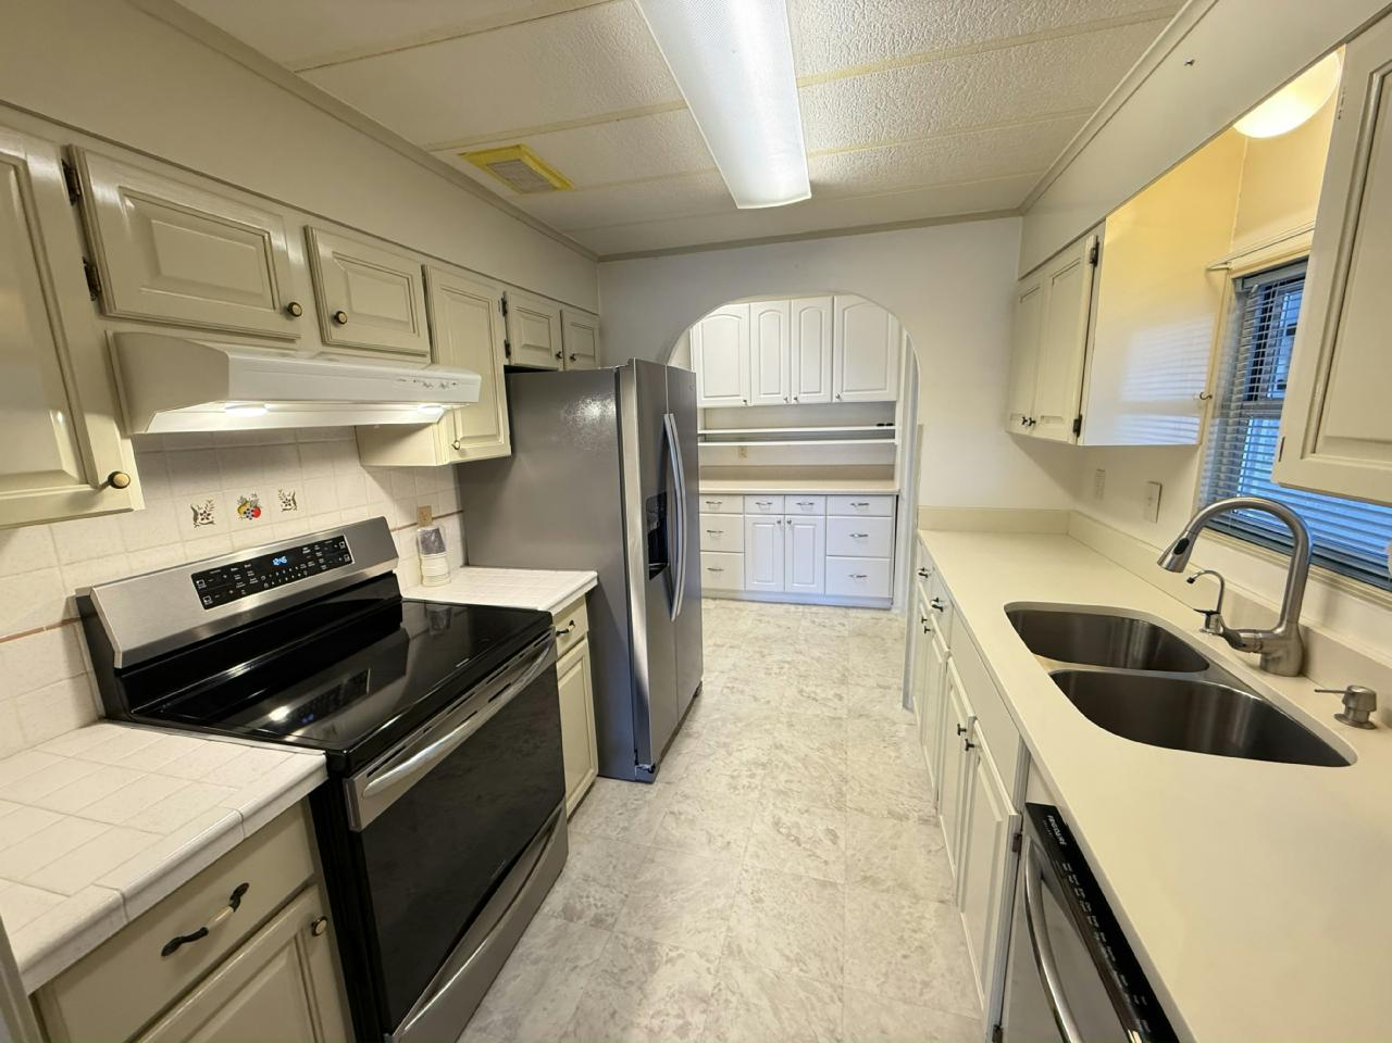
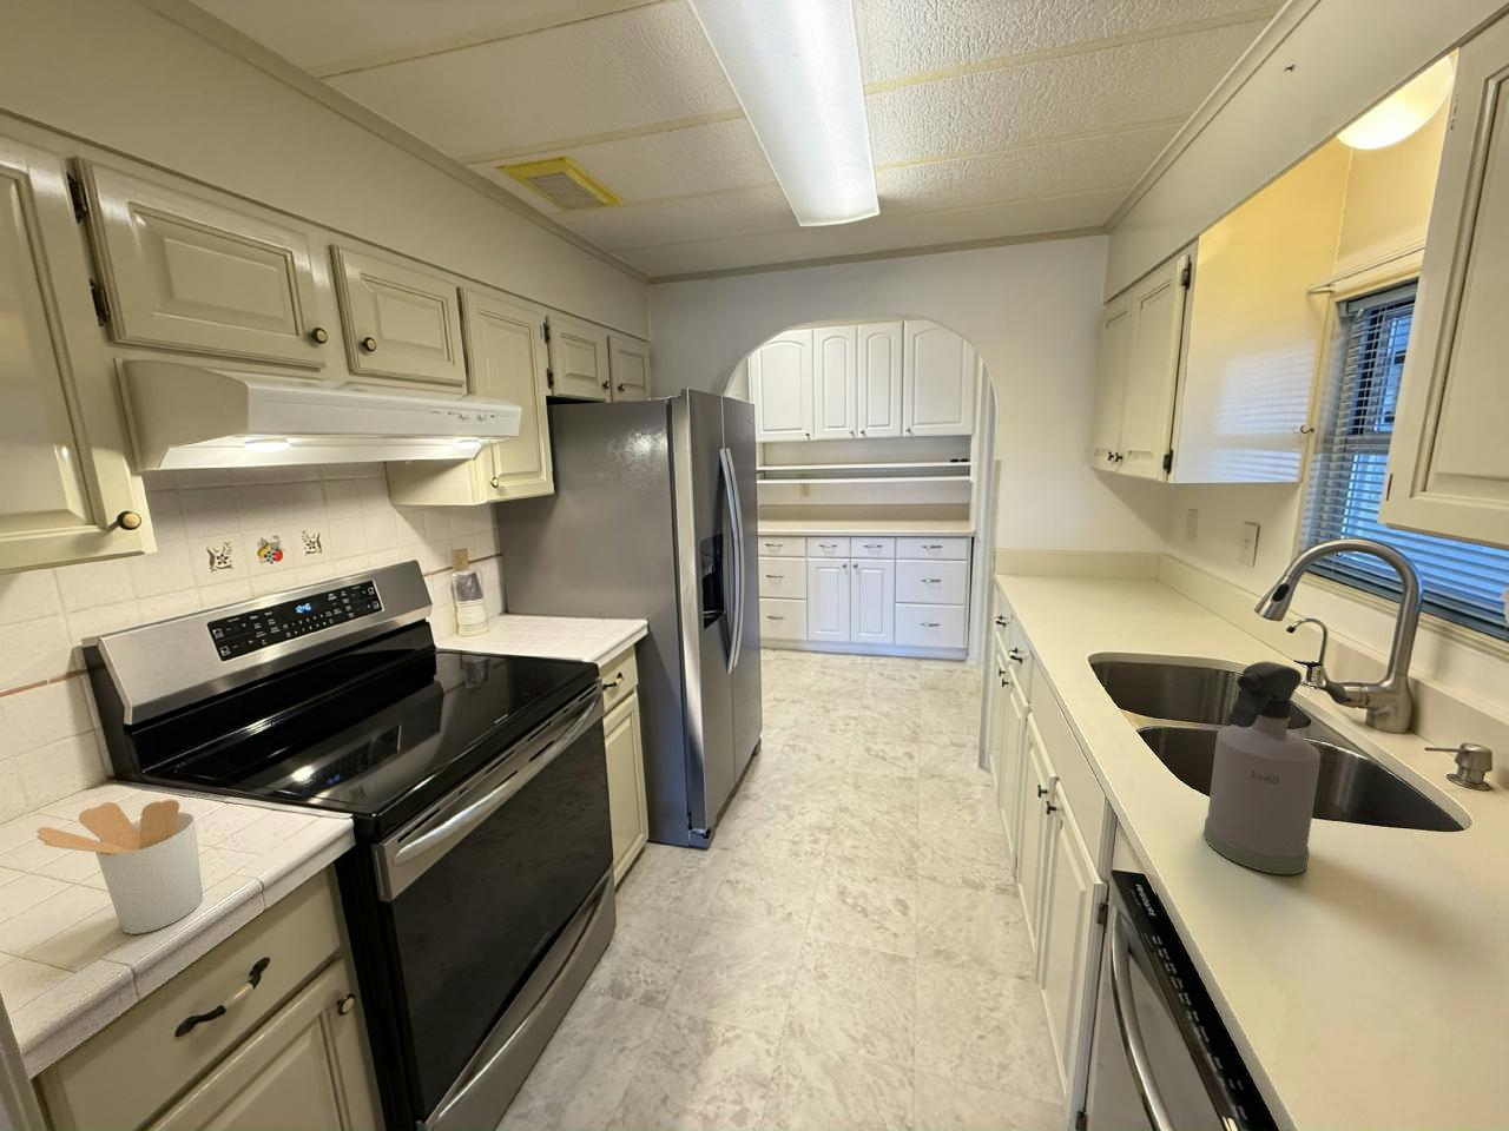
+ spray bottle [1202,659,1321,876]
+ utensil holder [37,798,204,935]
